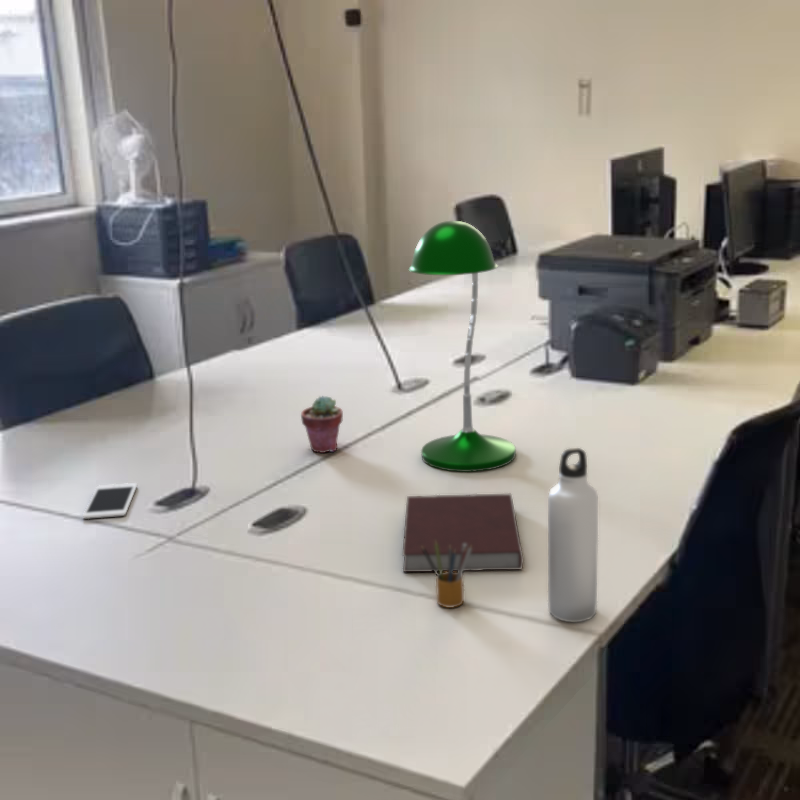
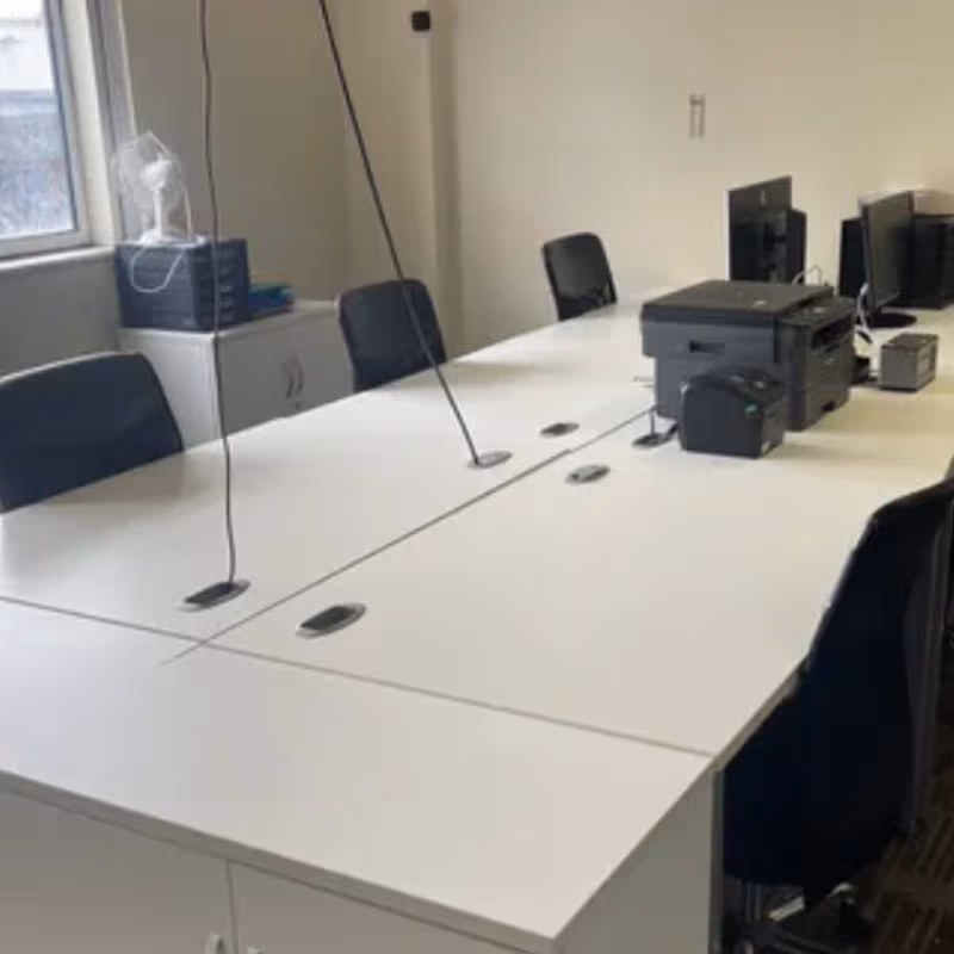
- desk lamp [407,220,517,473]
- pencil box [421,539,472,609]
- potted succulent [300,395,344,454]
- cell phone [82,482,138,520]
- notebook [401,493,524,573]
- water bottle [547,447,599,623]
